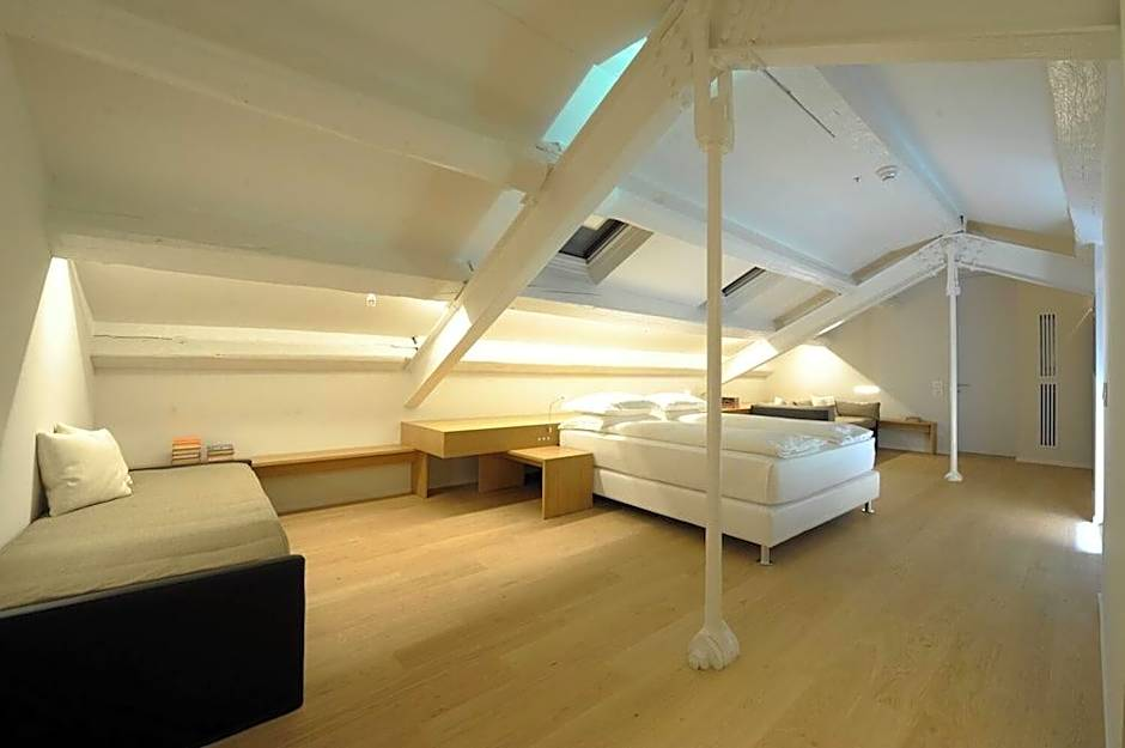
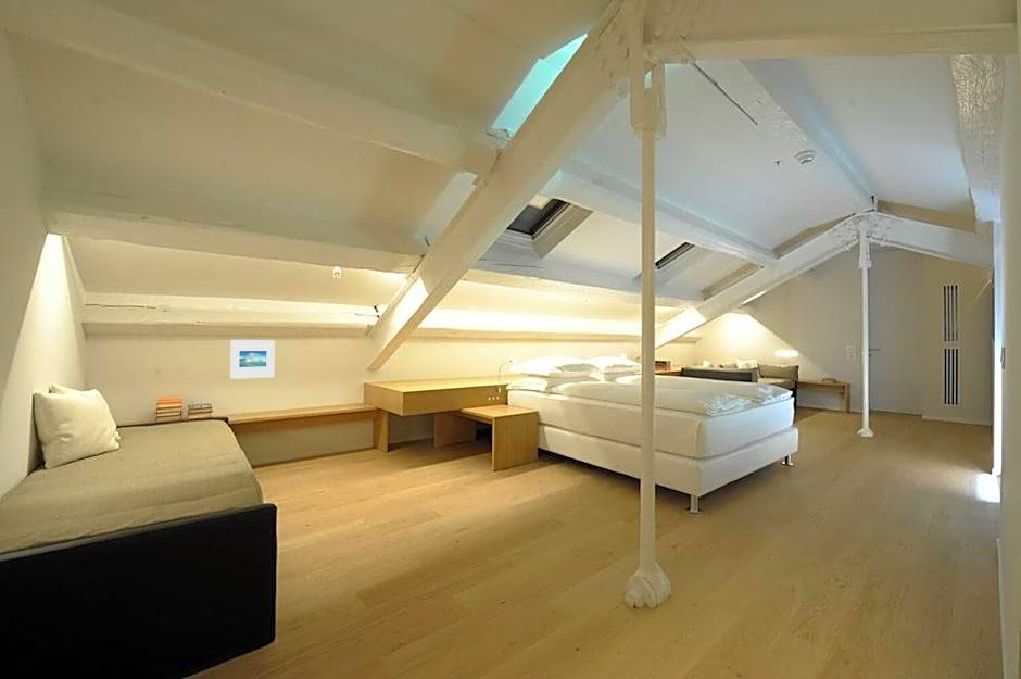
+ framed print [229,339,276,380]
